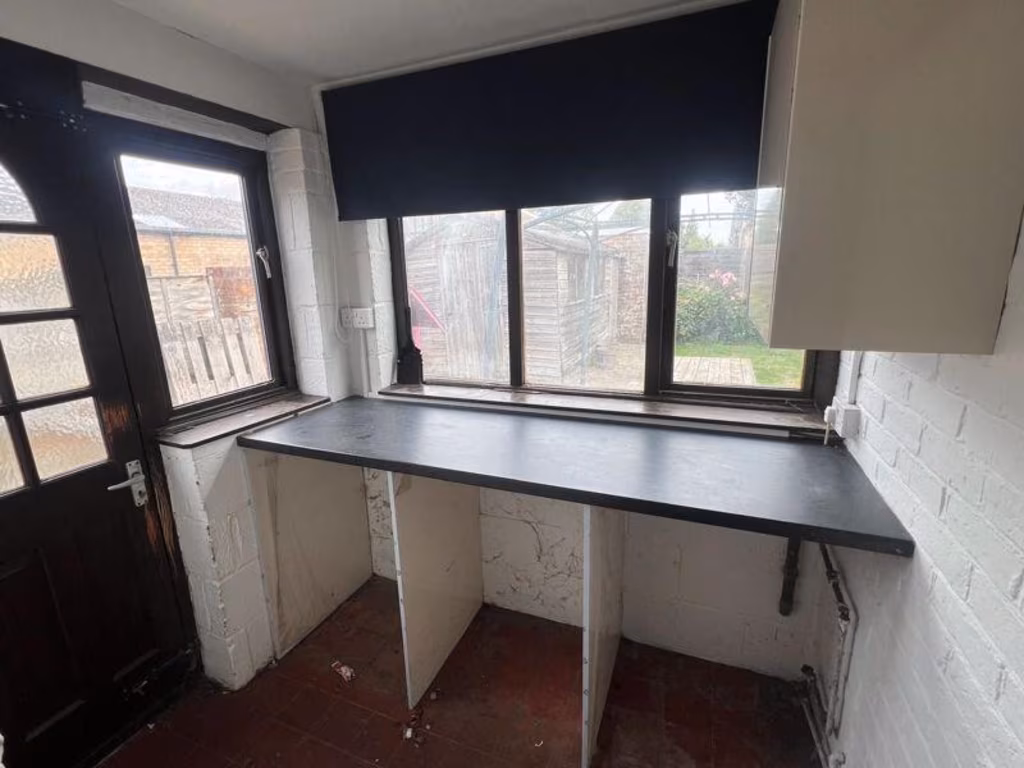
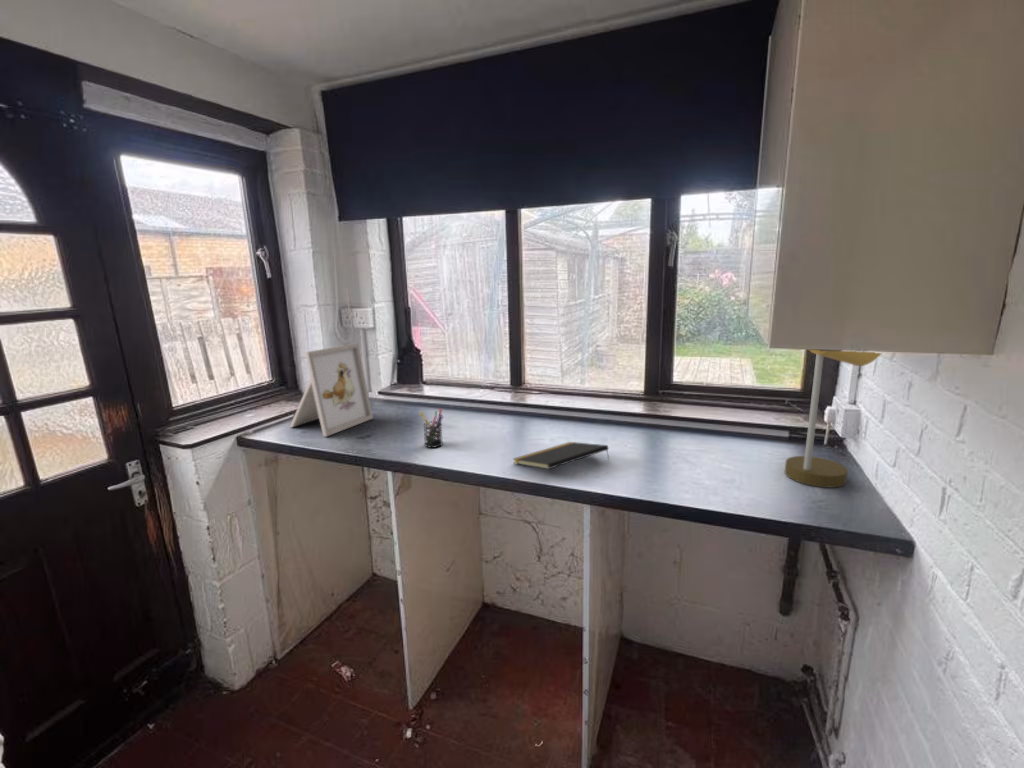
+ desk lamp [784,349,882,488]
+ pen holder [419,407,444,449]
+ picture frame [289,342,374,437]
+ notepad [512,441,610,470]
